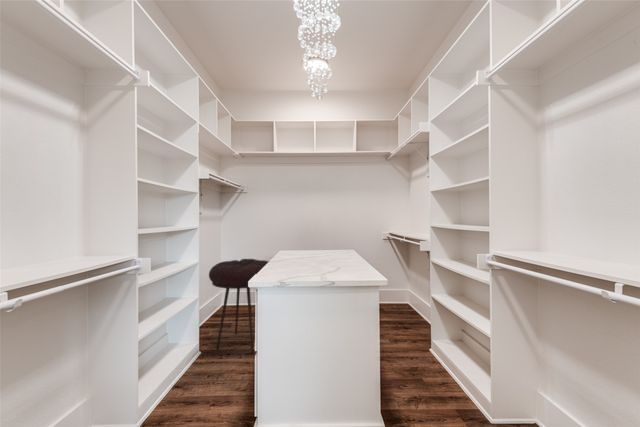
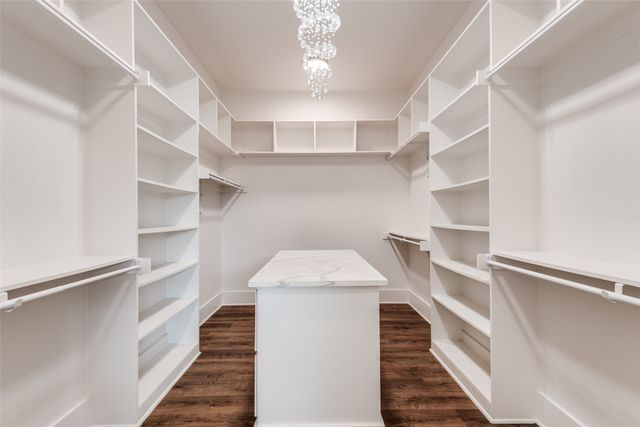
- stool [208,258,269,355]
